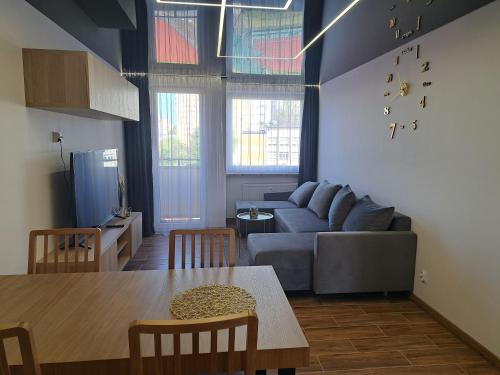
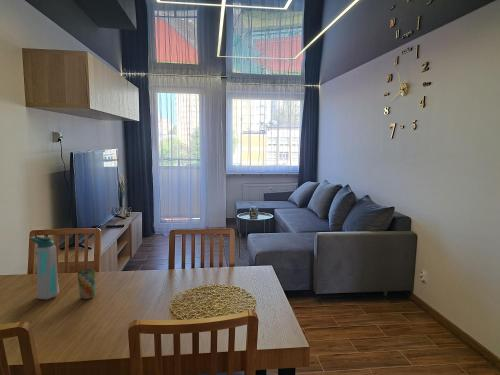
+ cup [76,268,96,300]
+ water bottle [29,235,60,301]
